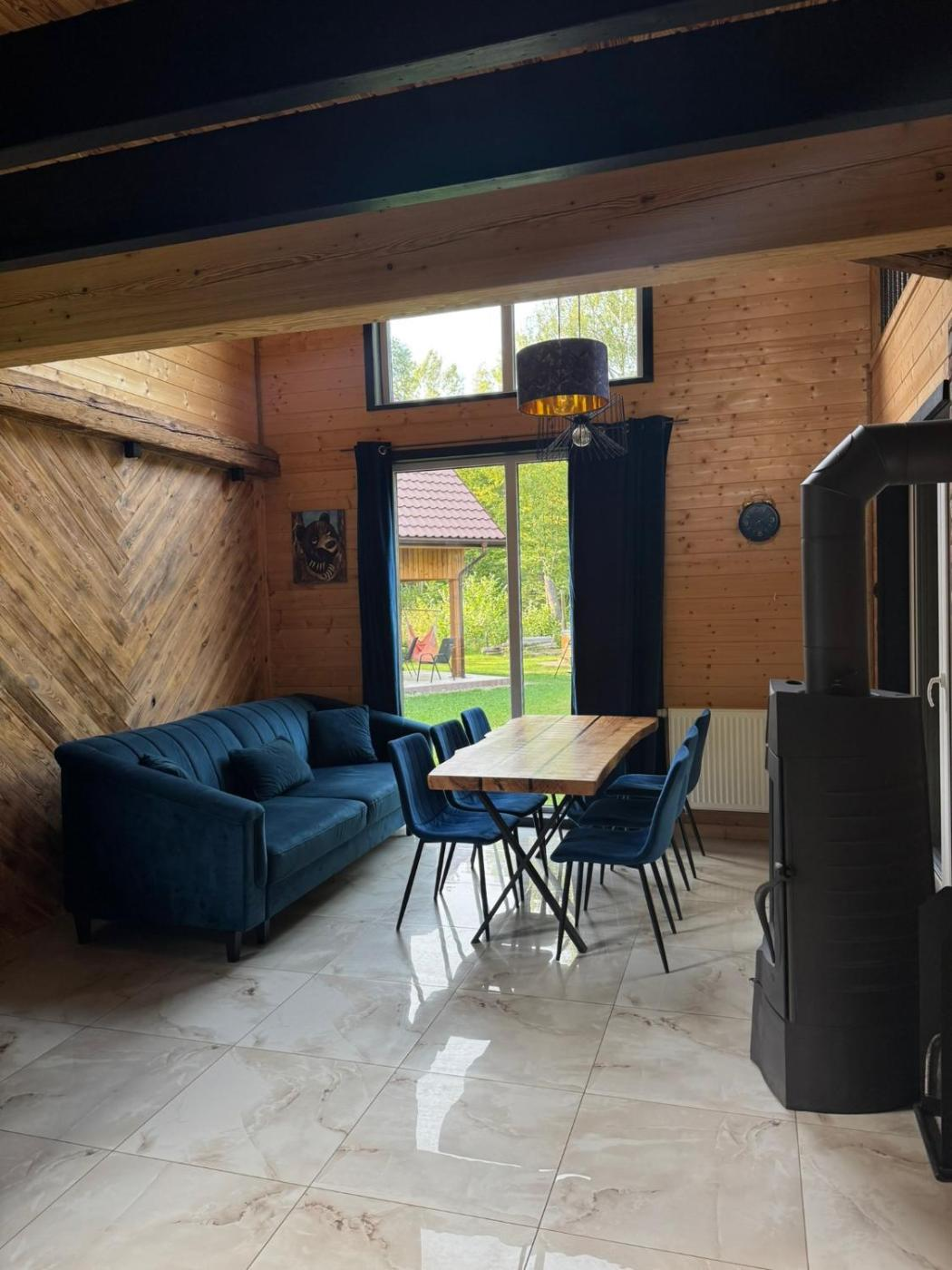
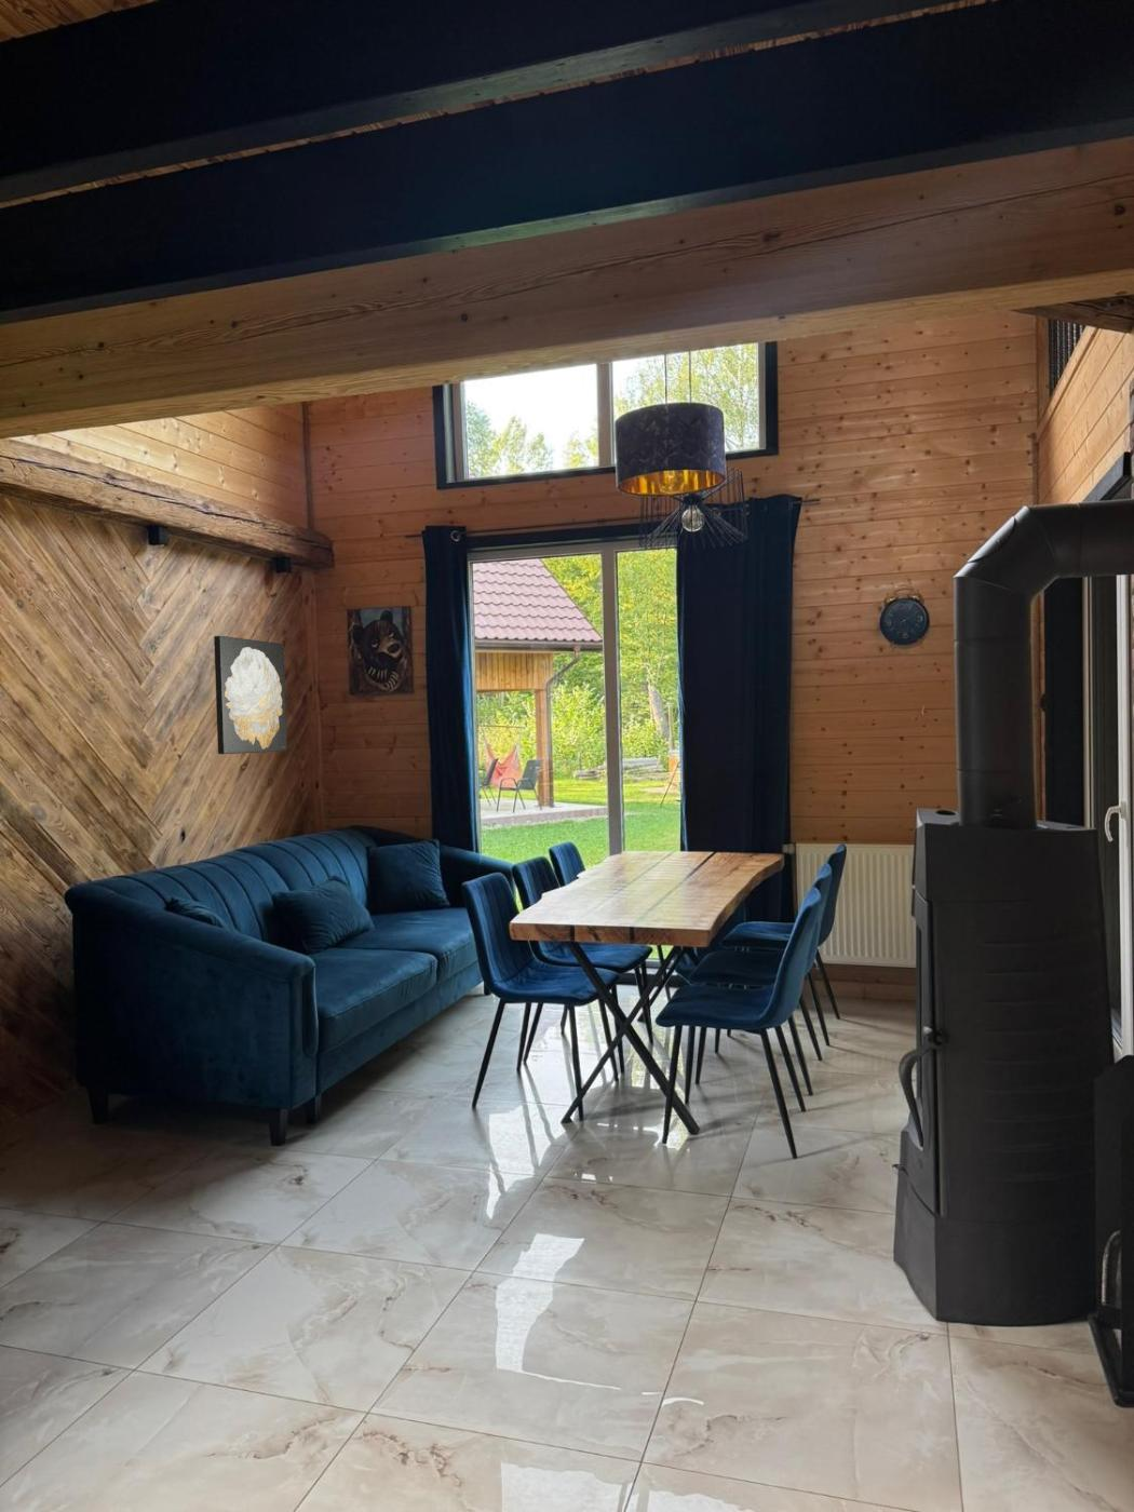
+ wall art [213,635,288,755]
